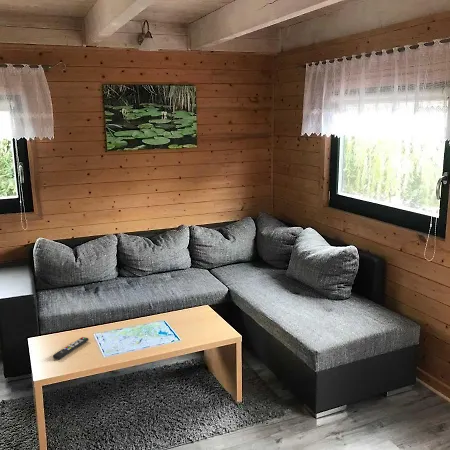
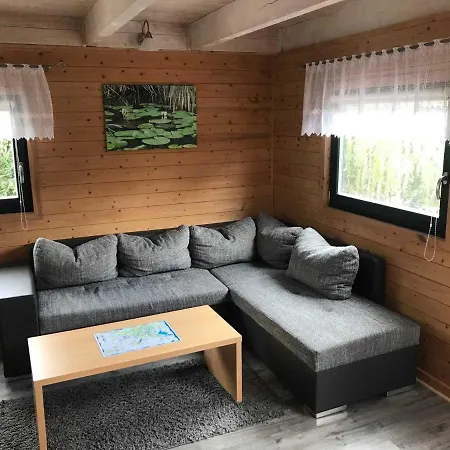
- remote control [52,336,89,360]
